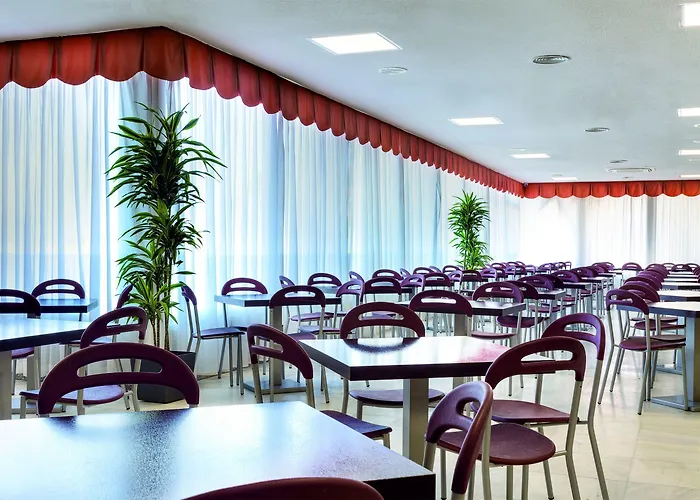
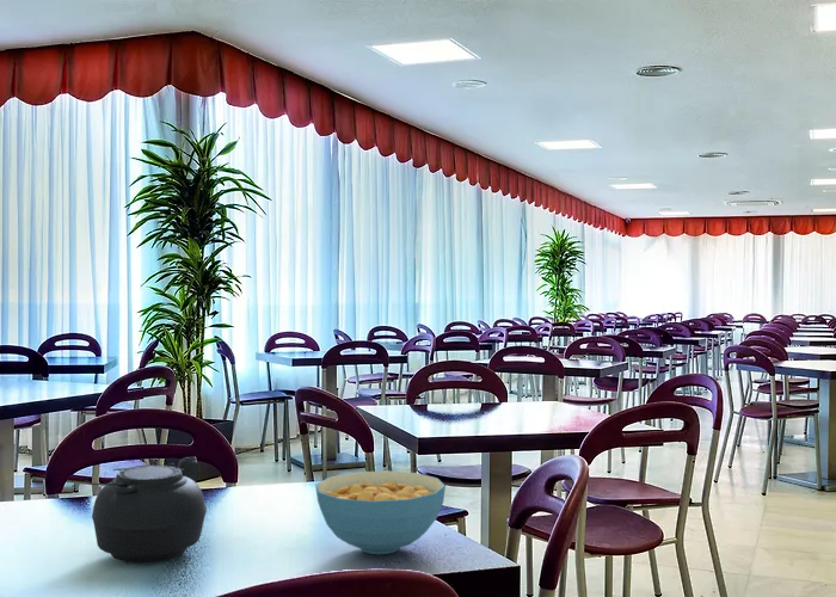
+ cereal bowl [314,469,447,555]
+ teapot [84,456,208,565]
